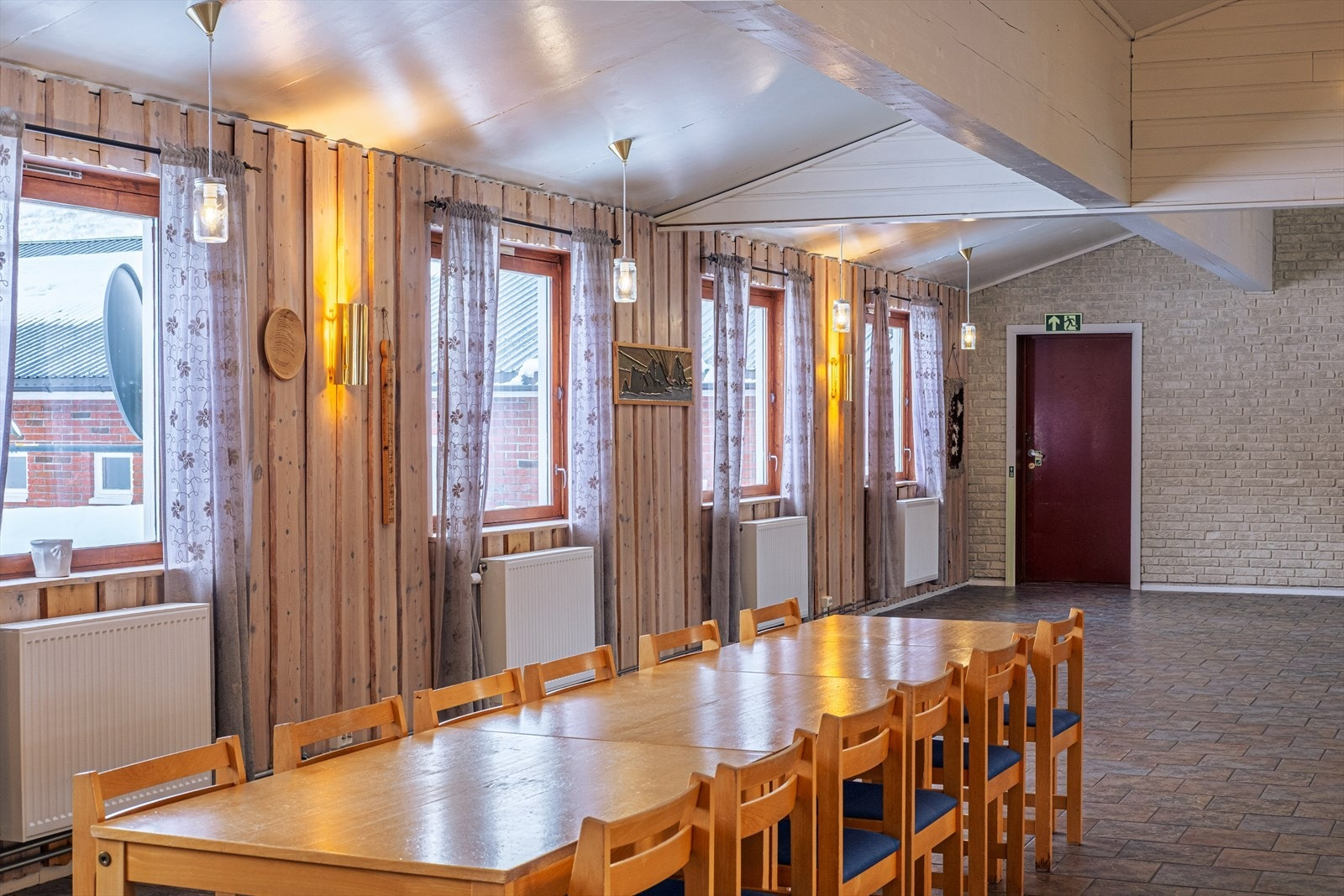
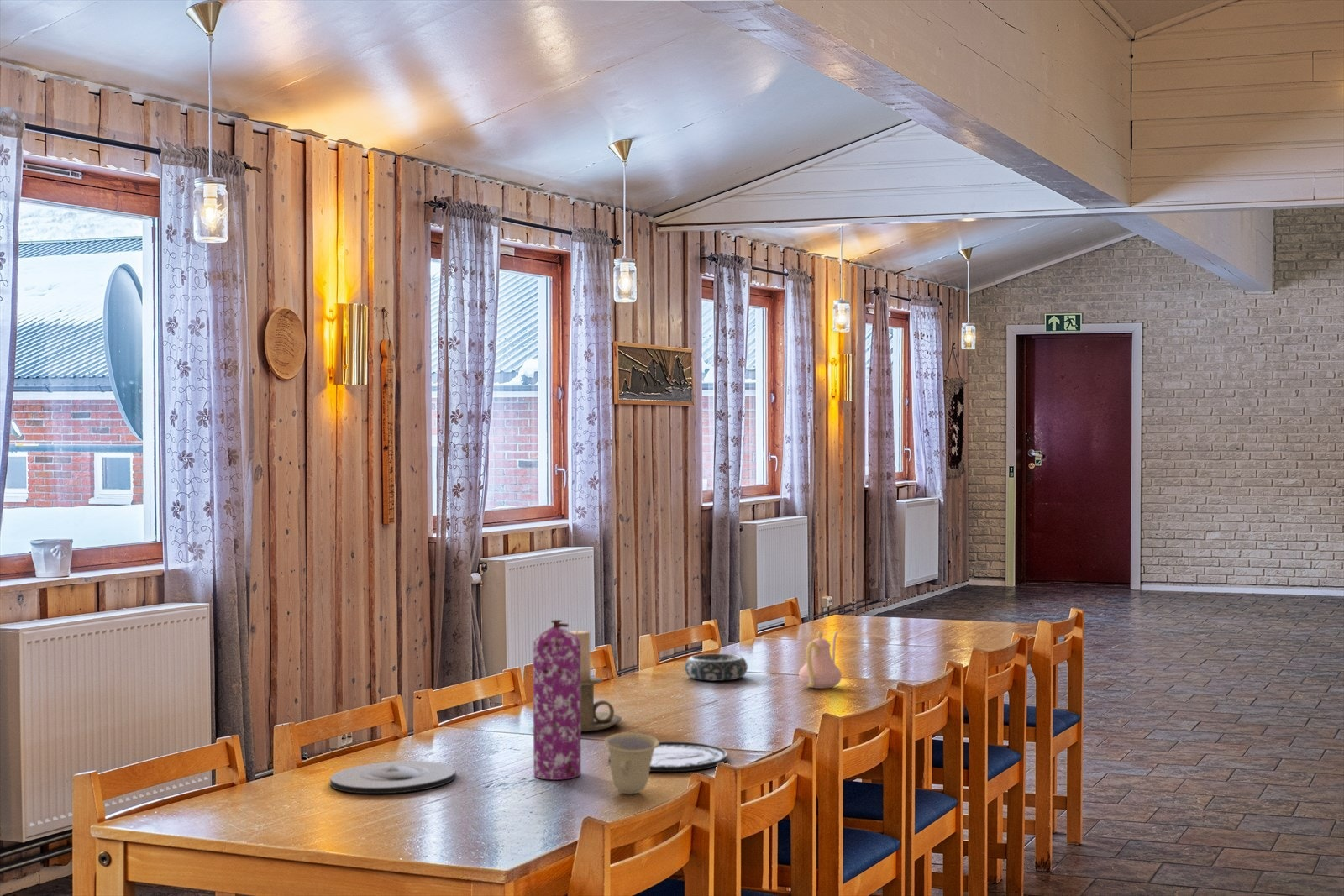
+ decorative bowl [684,653,748,682]
+ candle holder [532,630,622,732]
+ gas cylinder [533,619,581,781]
+ teapot [798,631,843,689]
+ plate [329,760,457,794]
+ cup [603,731,659,794]
+ plate [608,741,728,773]
